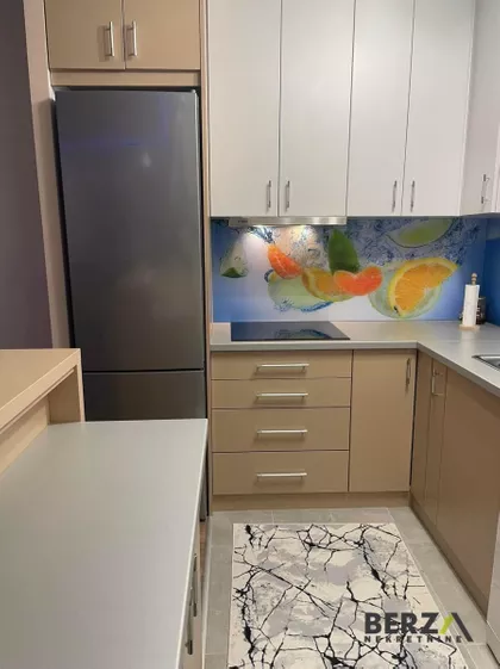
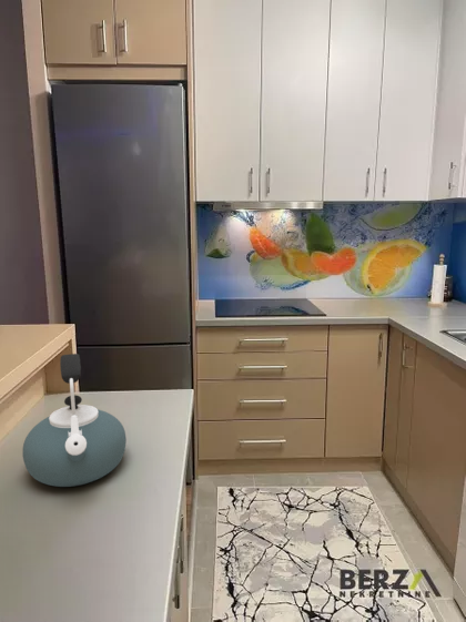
+ kettle [22,353,128,488]
